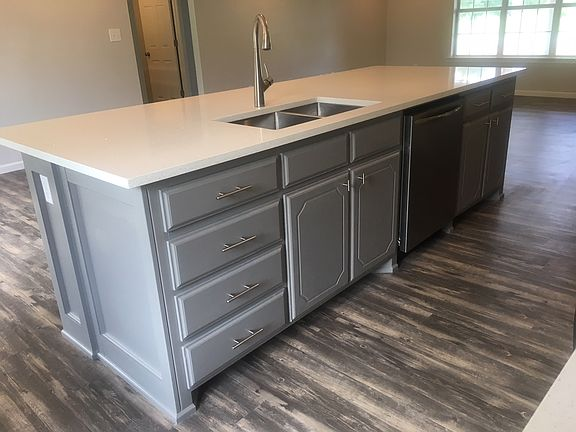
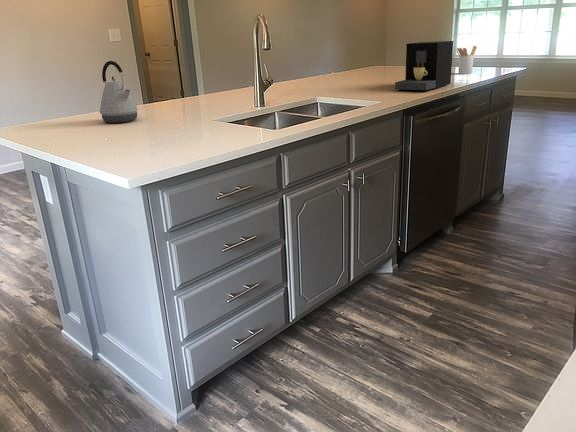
+ coffee maker [394,40,454,91]
+ kettle [99,60,139,124]
+ utensil holder [455,45,478,75]
